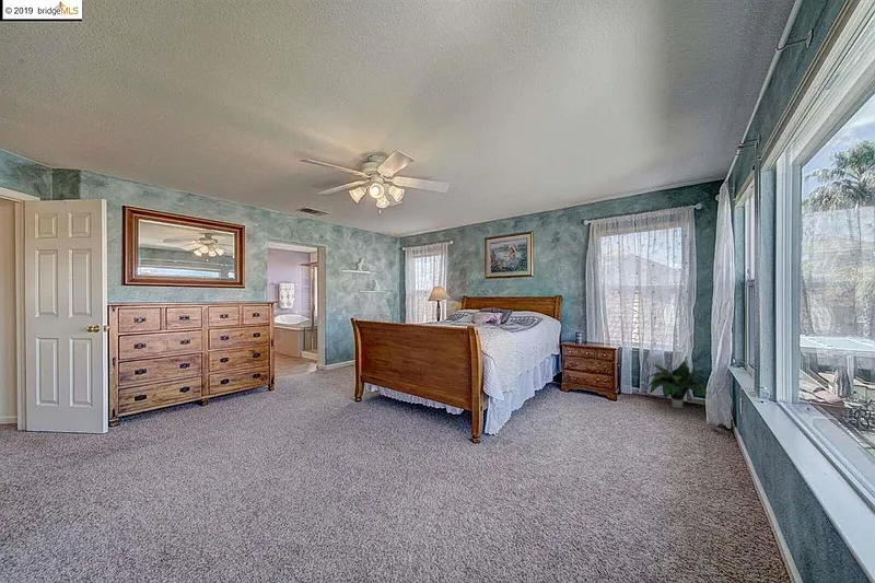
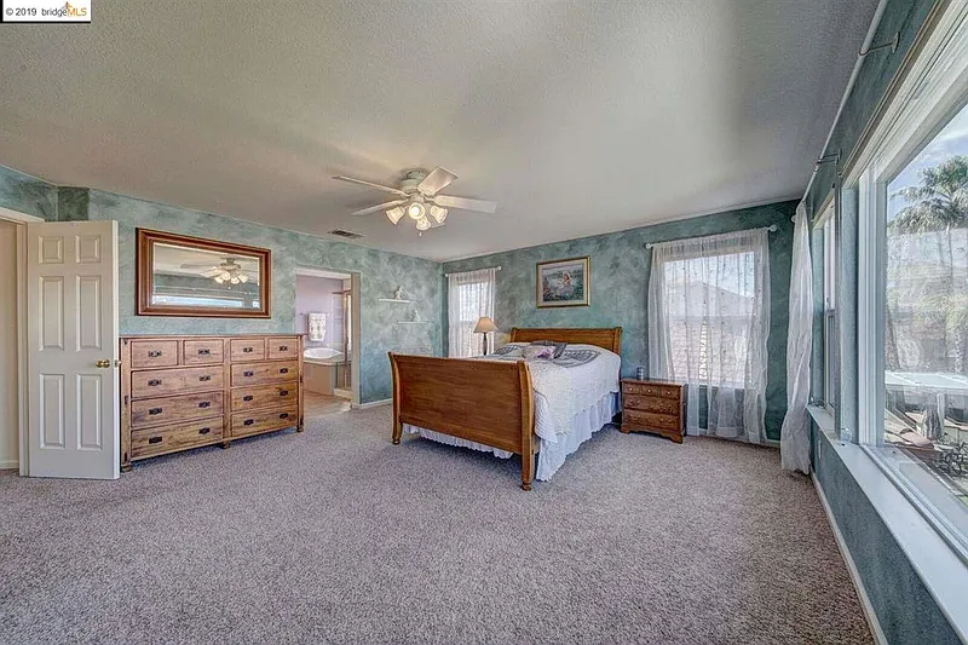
- potted plant [645,360,709,410]
